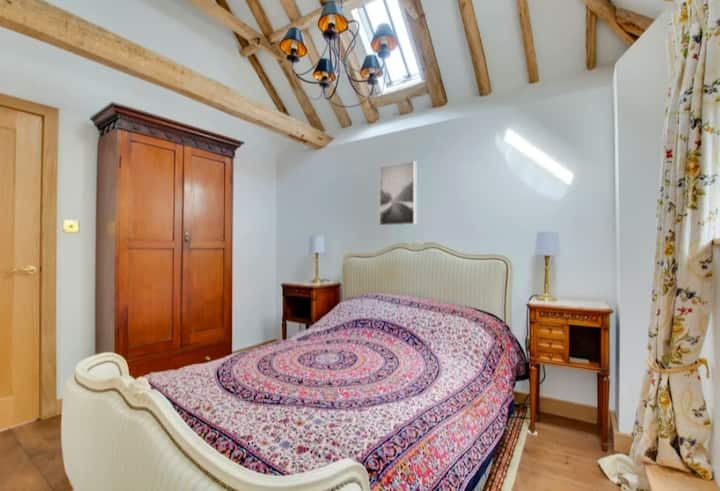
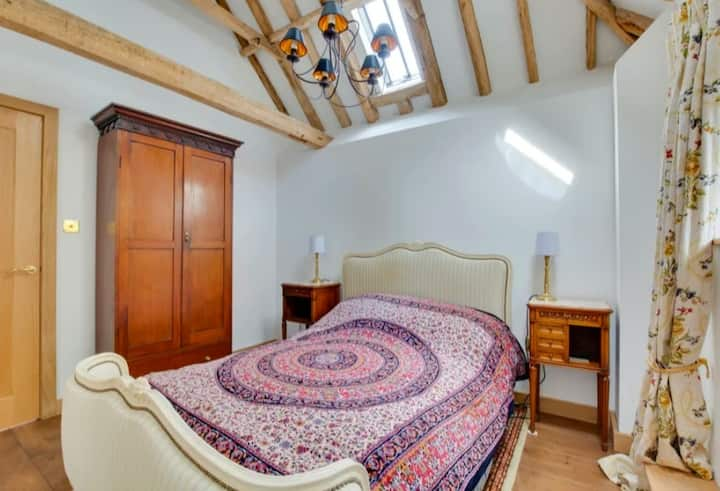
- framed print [379,160,417,226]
